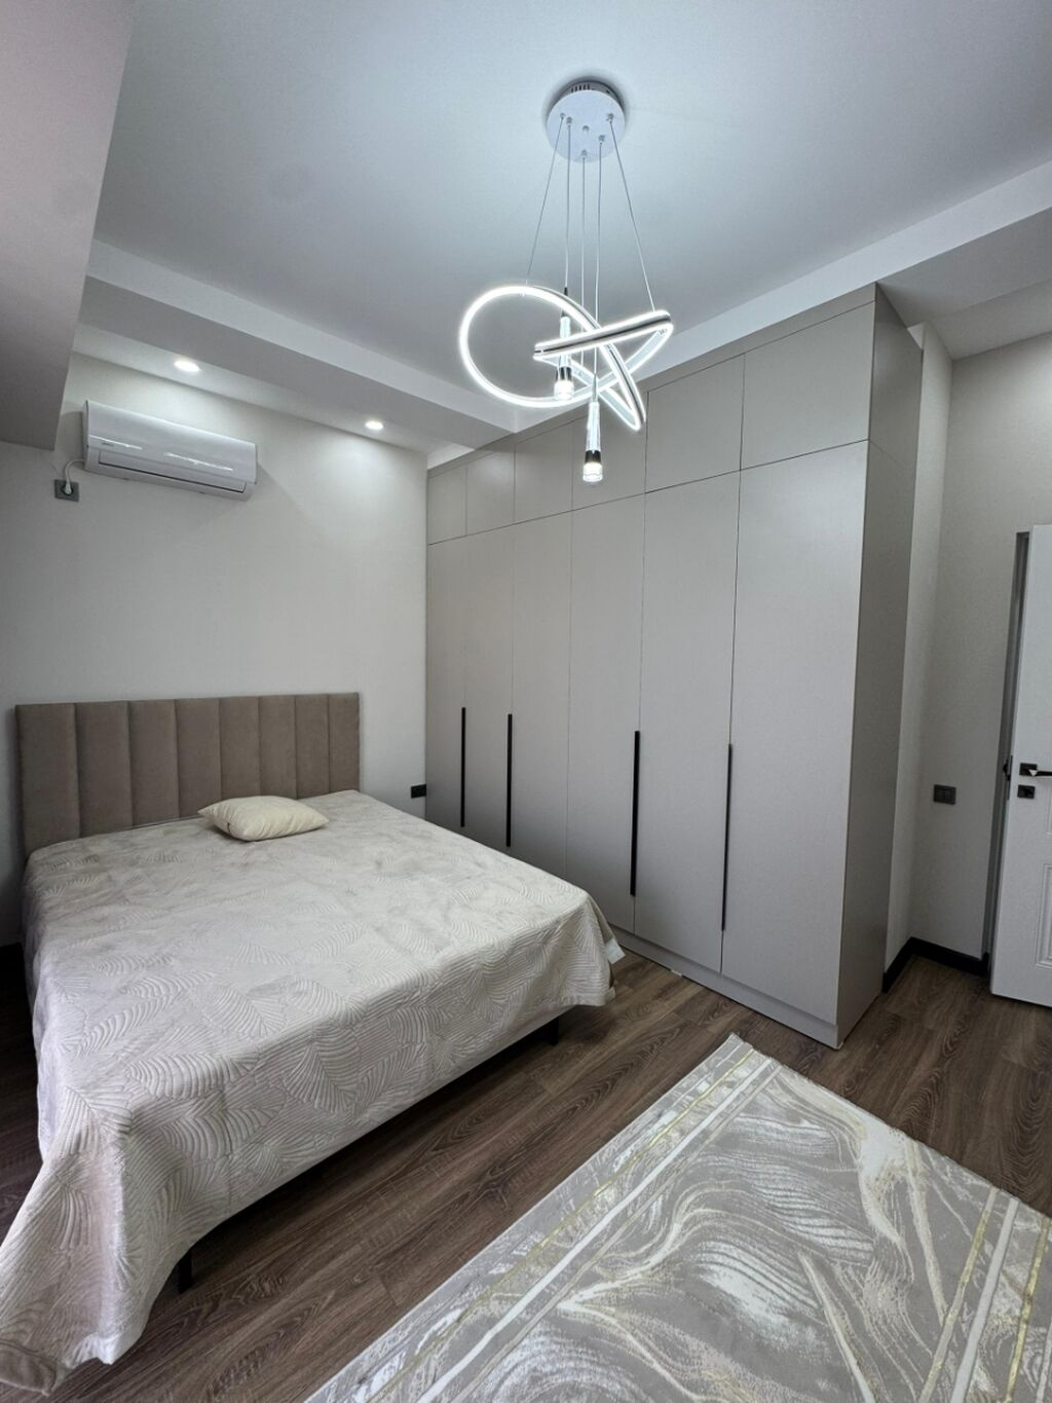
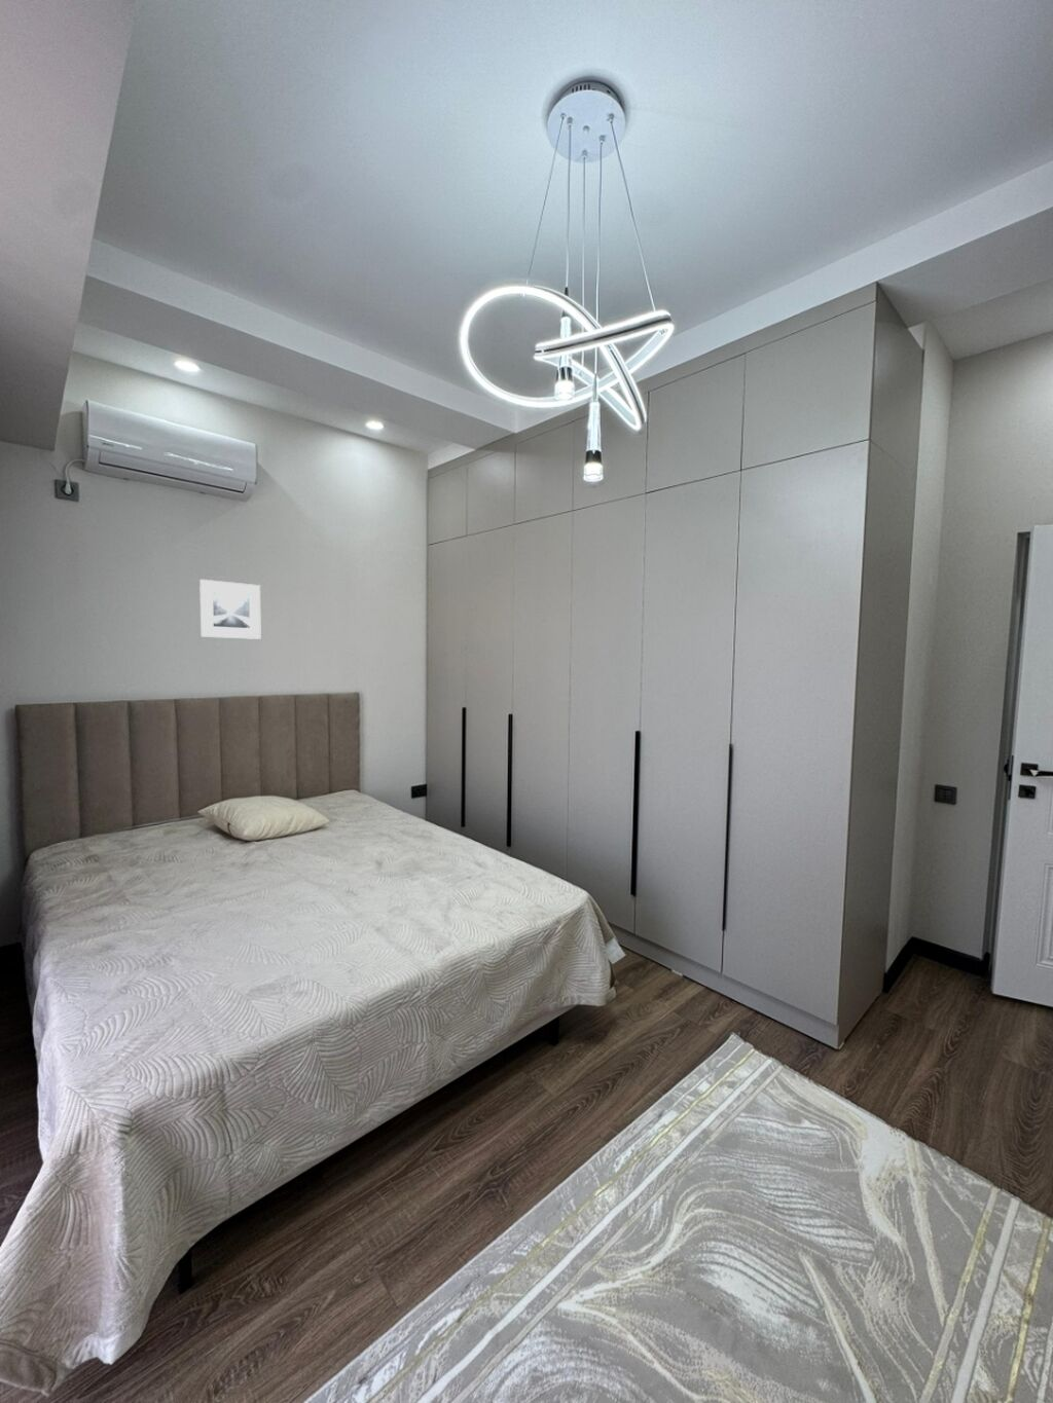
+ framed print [198,578,262,640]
